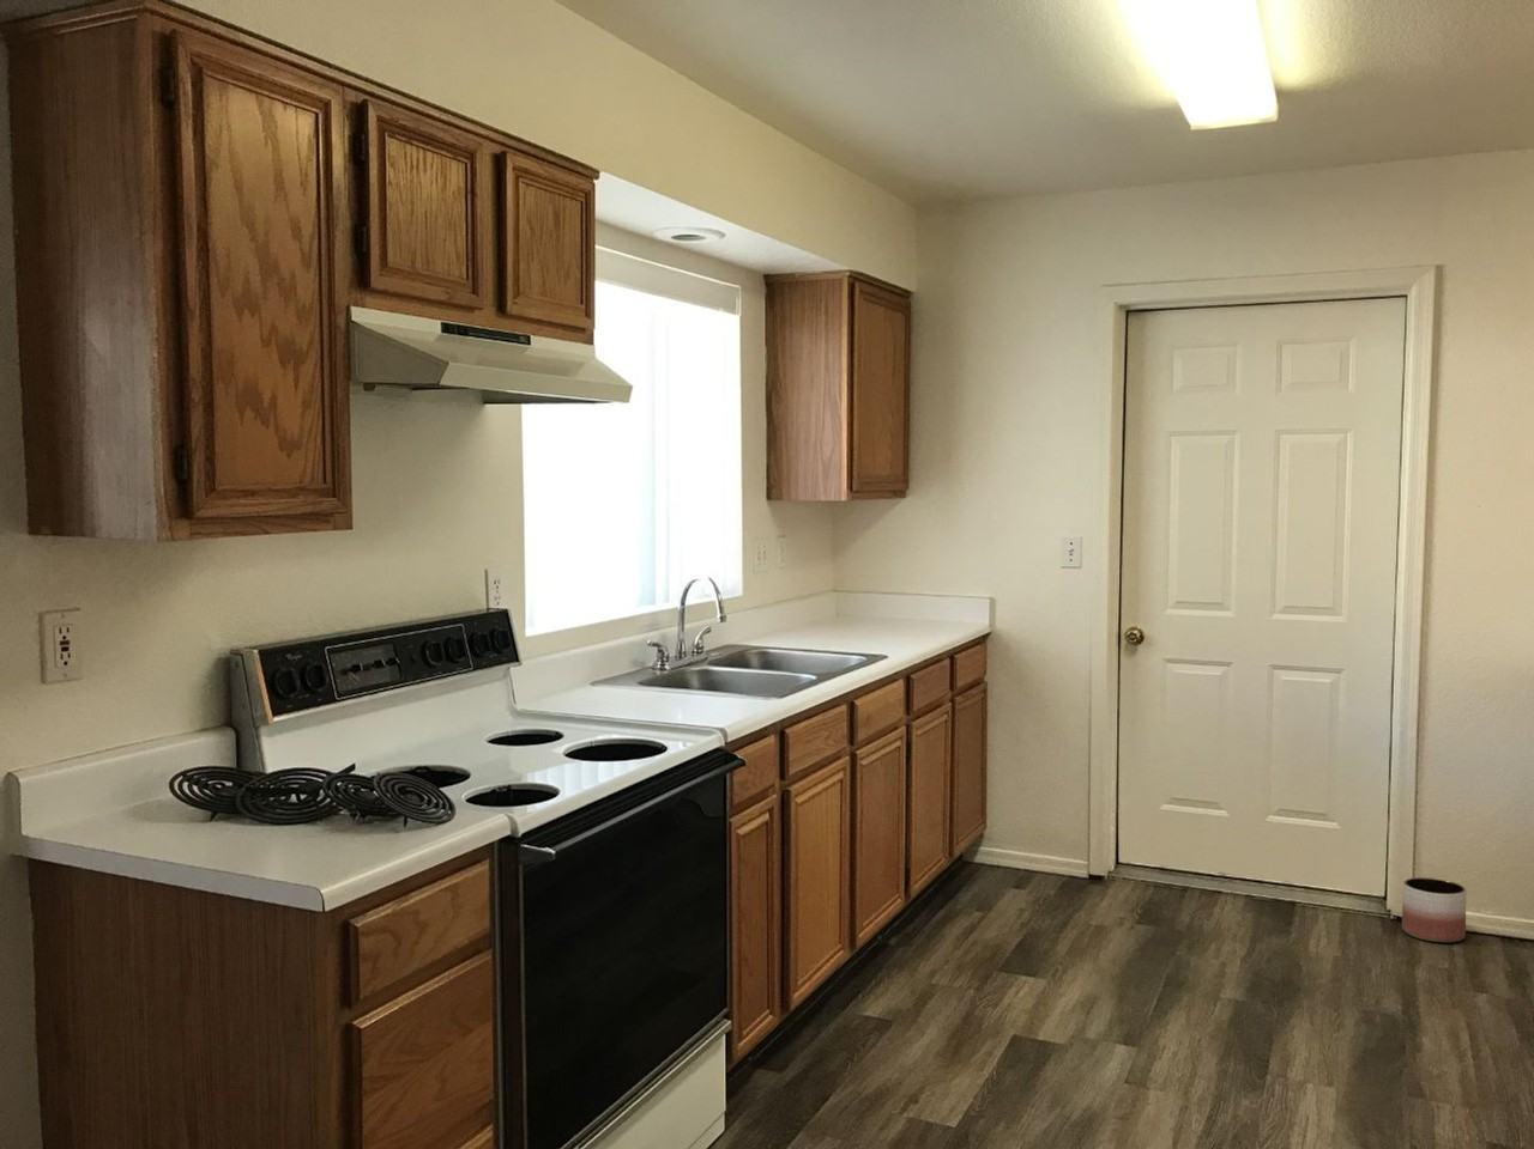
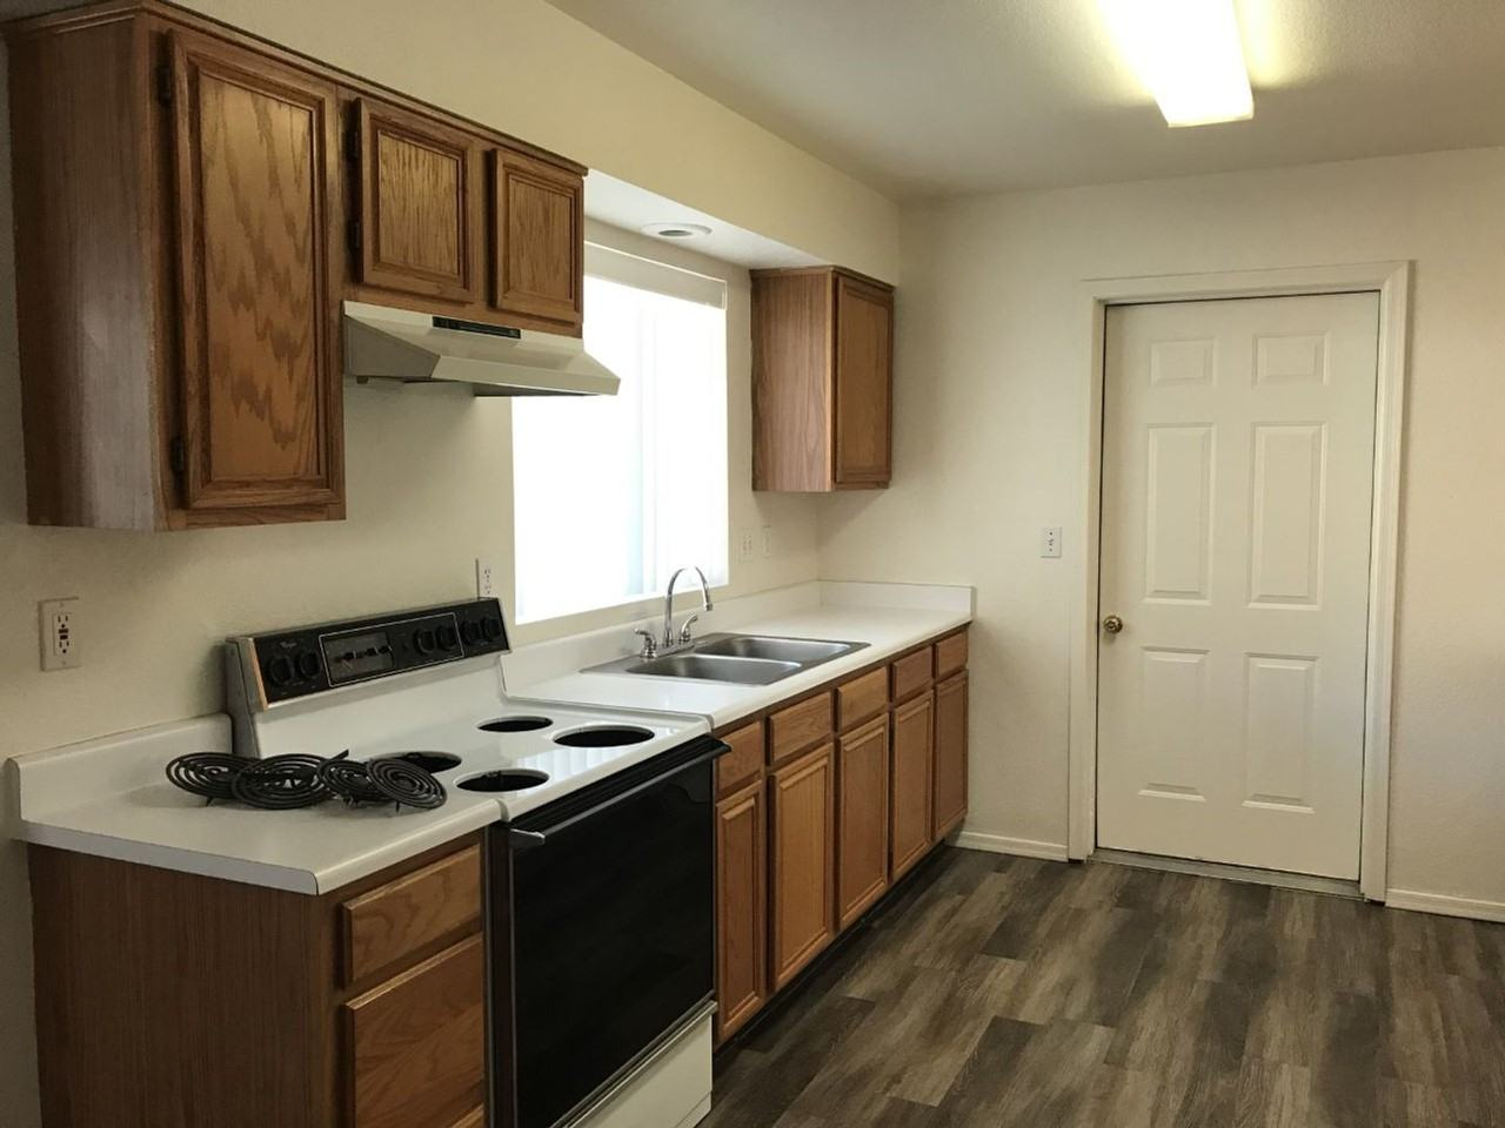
- planter [1401,876,1466,943]
